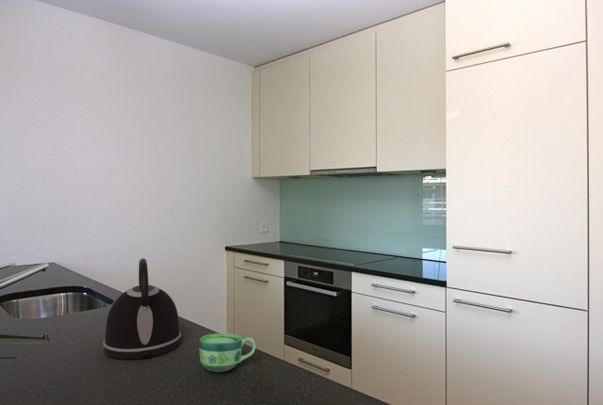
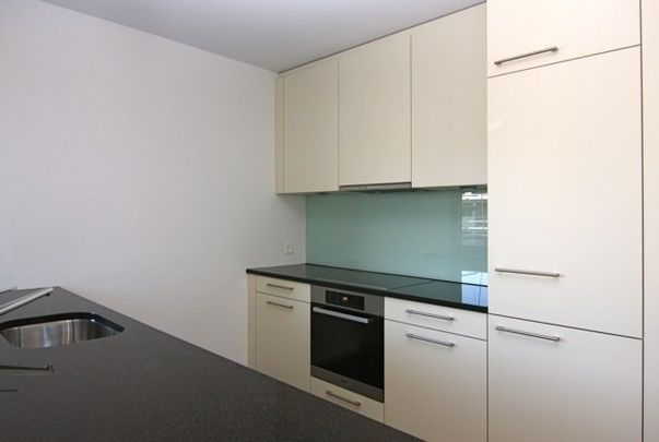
- cup [199,332,257,373]
- kettle [102,257,182,360]
